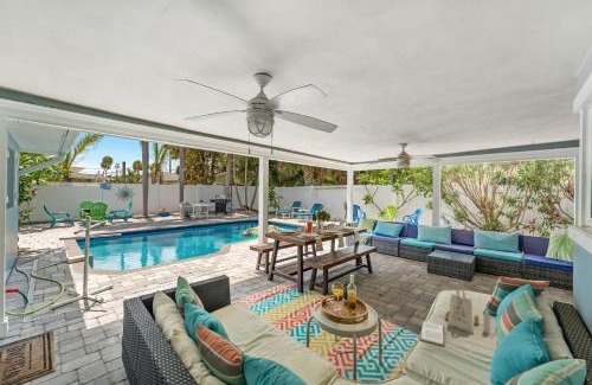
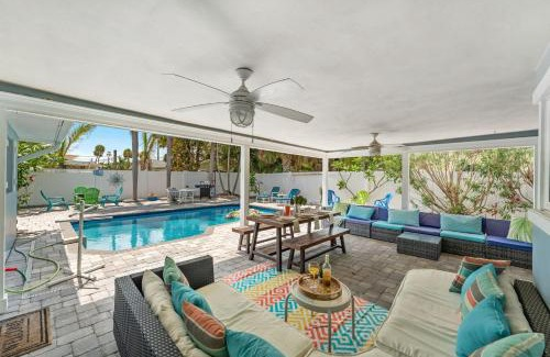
- tote bag [444,280,491,335]
- book [419,320,446,347]
